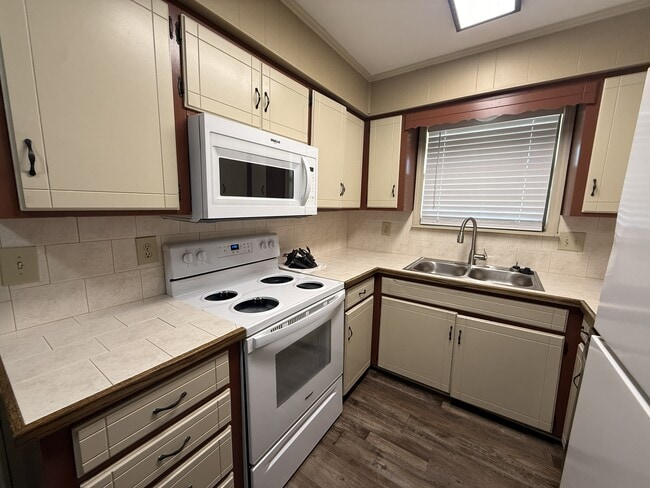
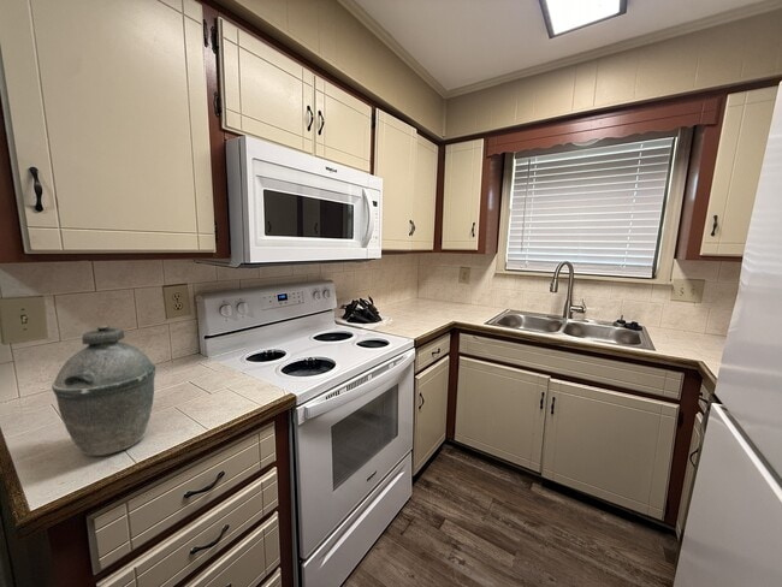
+ kettle [51,324,156,457]
